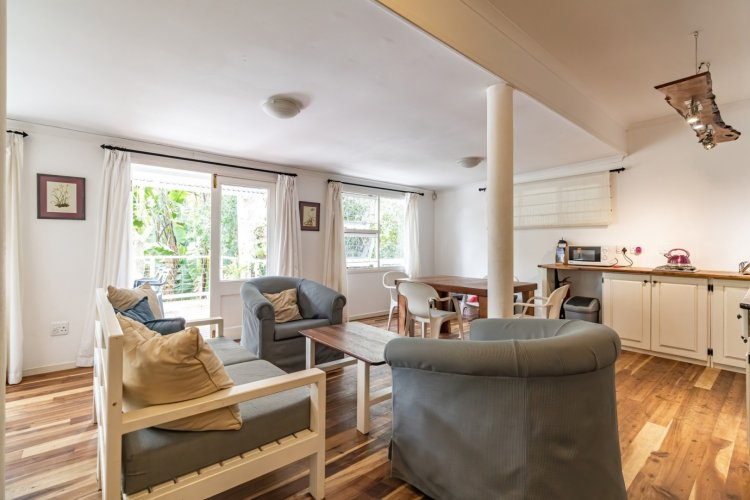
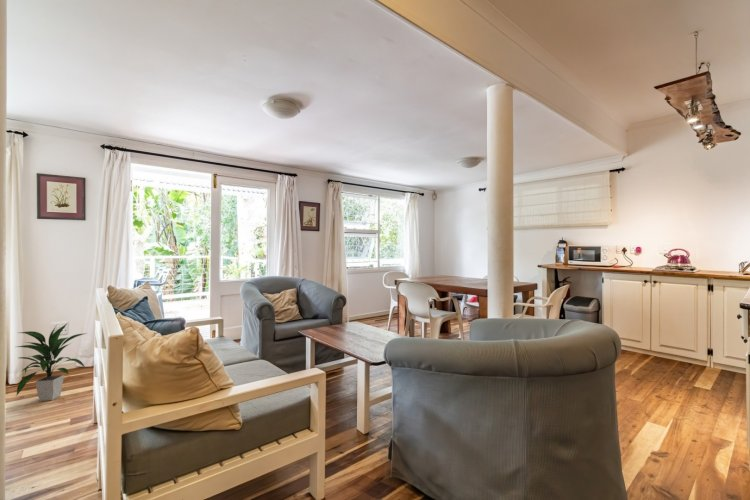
+ indoor plant [15,323,88,402]
